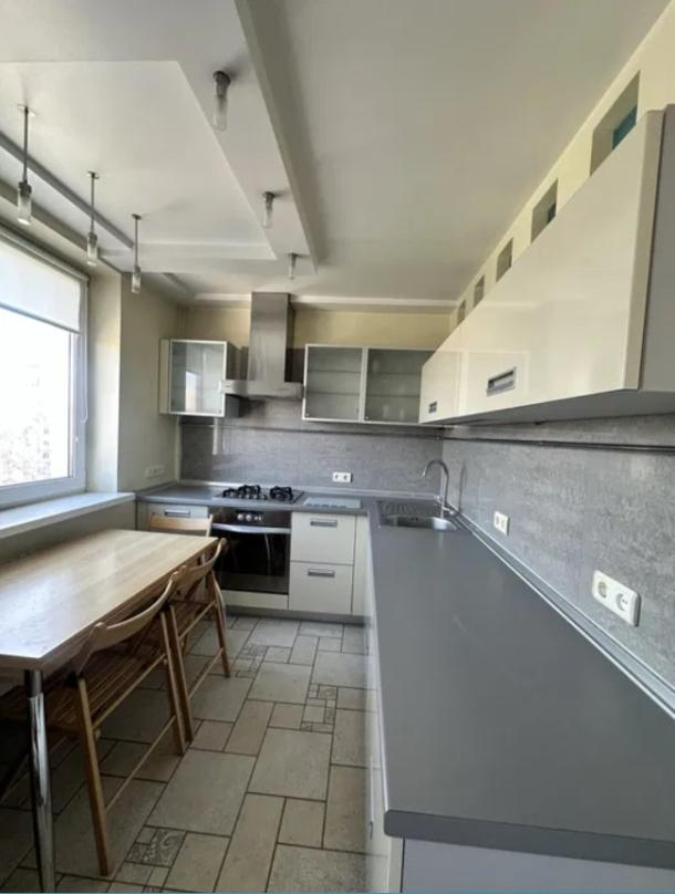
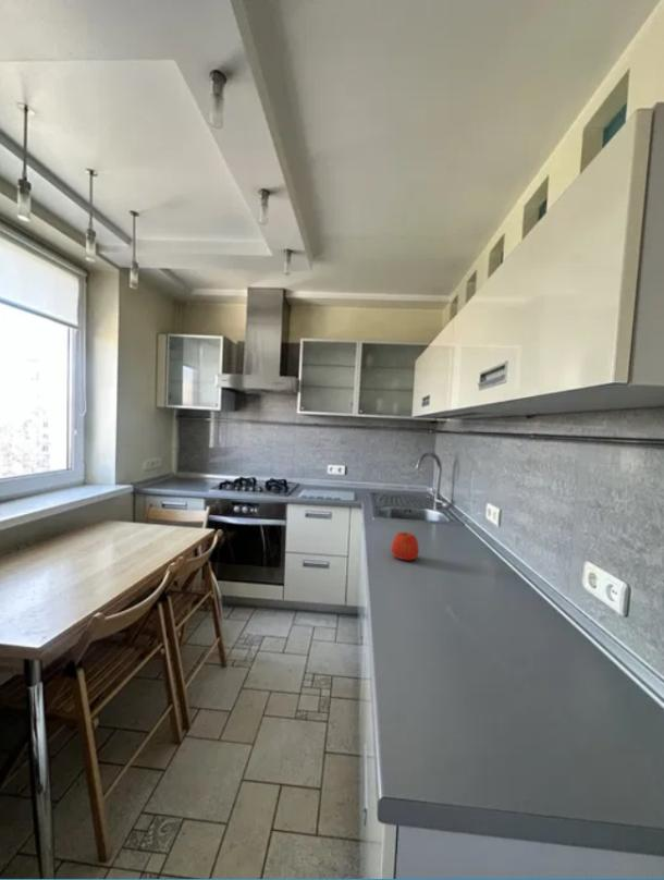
+ apple [391,531,420,562]
